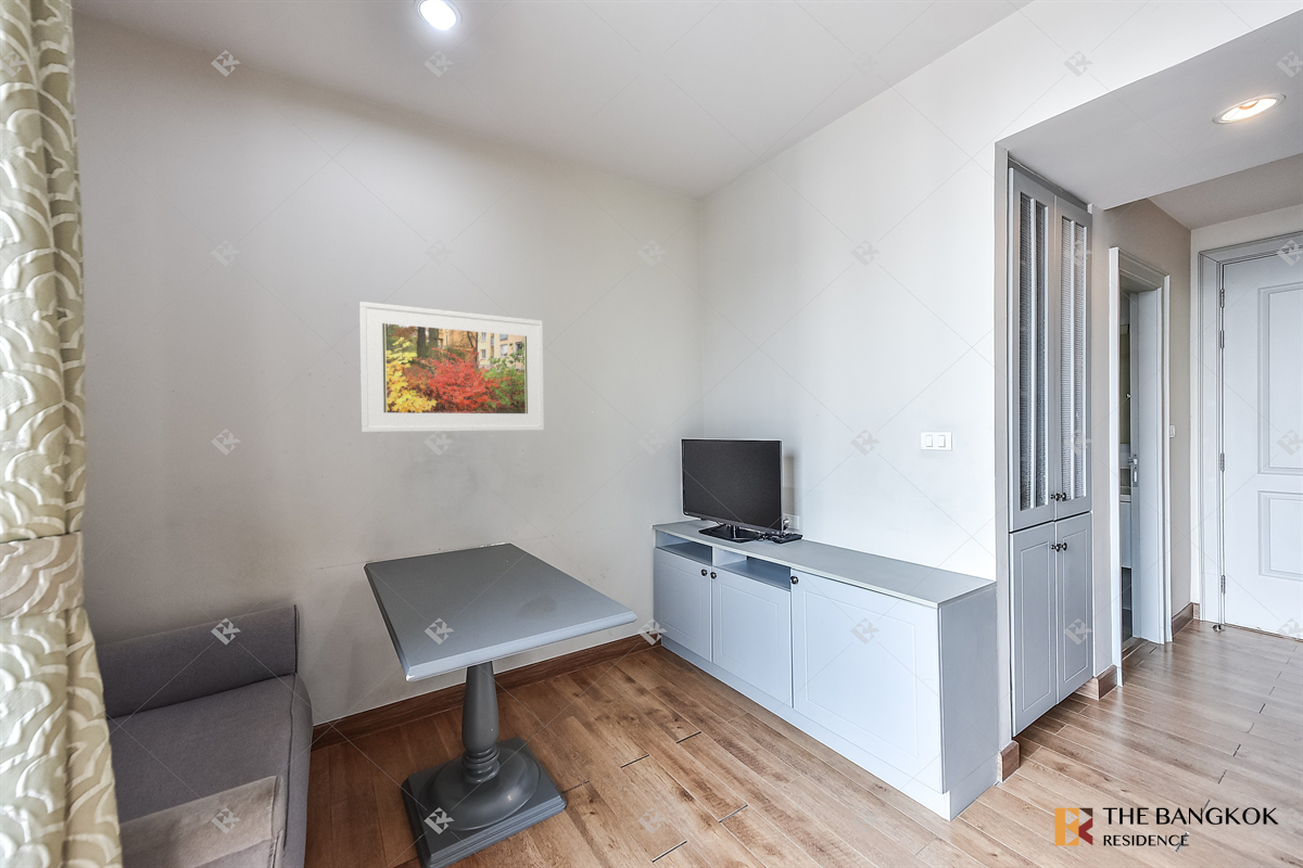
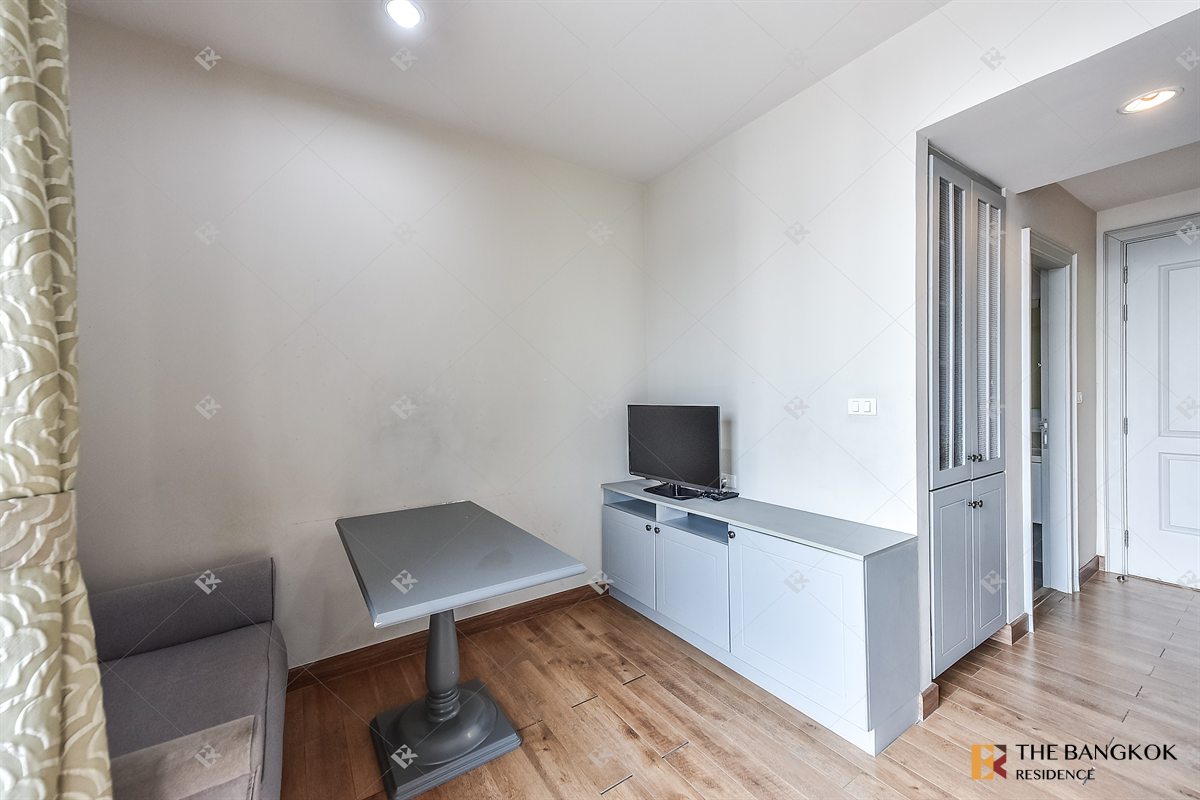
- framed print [359,301,545,433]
